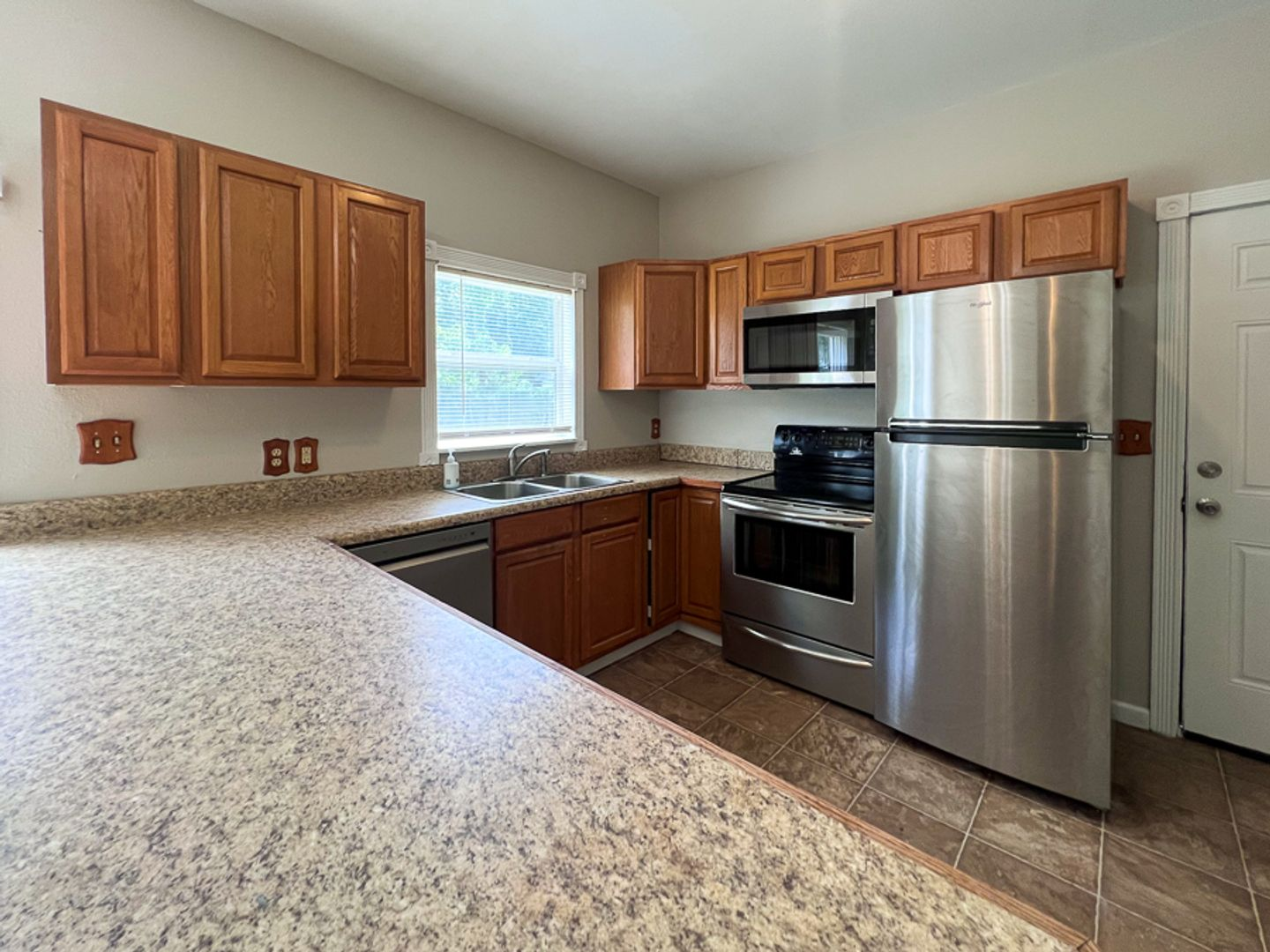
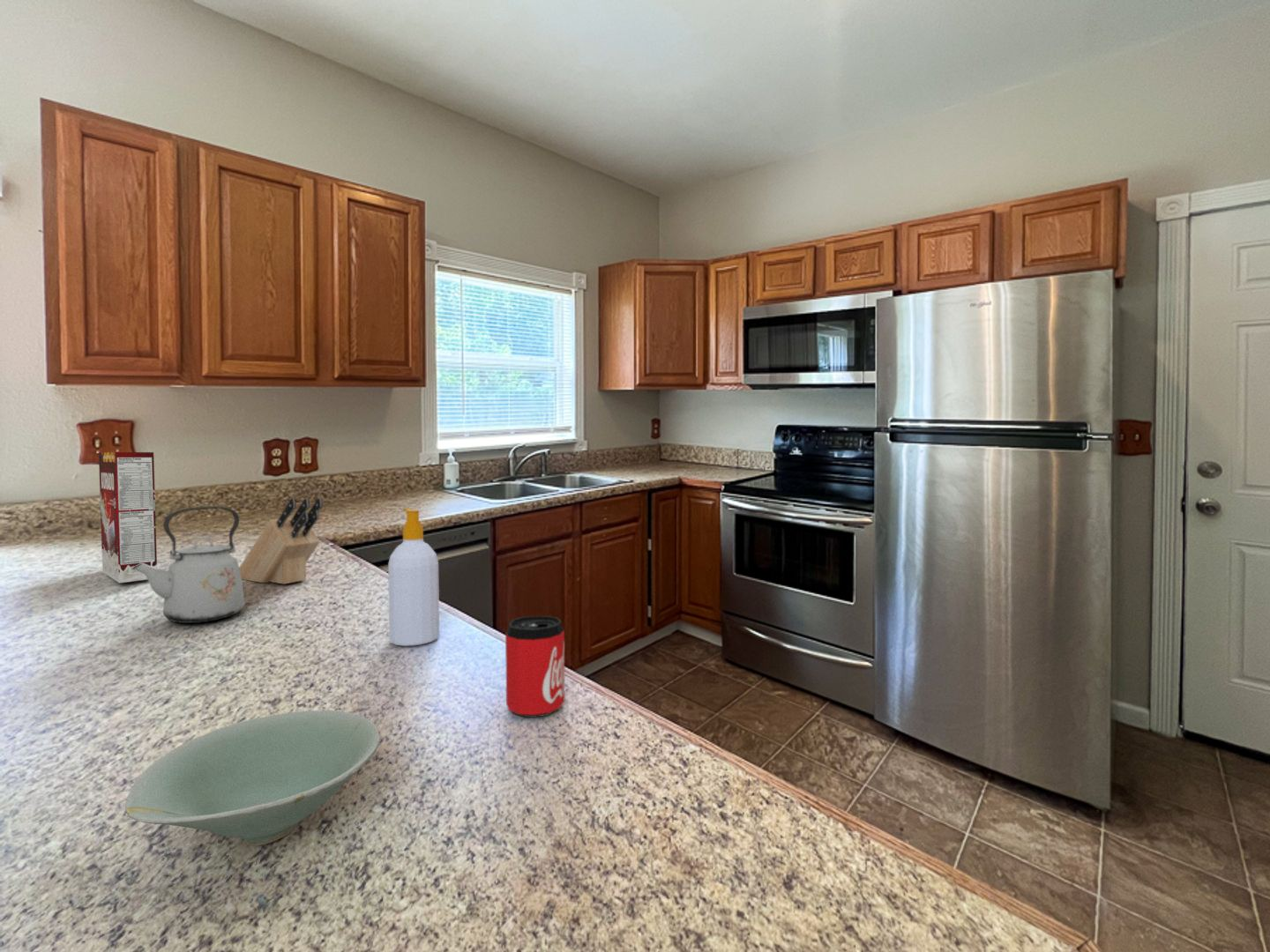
+ bowl [124,710,381,846]
+ cereal box [98,451,158,584]
+ kettle [131,505,245,624]
+ can [504,615,565,718]
+ knife block [239,497,324,585]
+ soap bottle [387,508,440,647]
